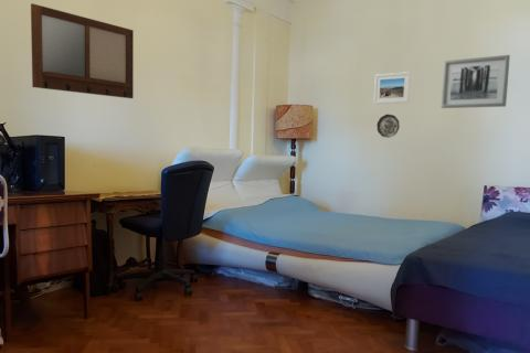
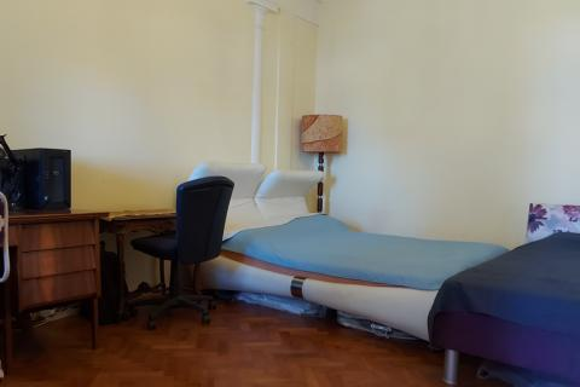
- wall art [441,54,511,109]
- decorative plate [375,114,401,139]
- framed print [373,71,412,105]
- writing board [30,2,135,99]
